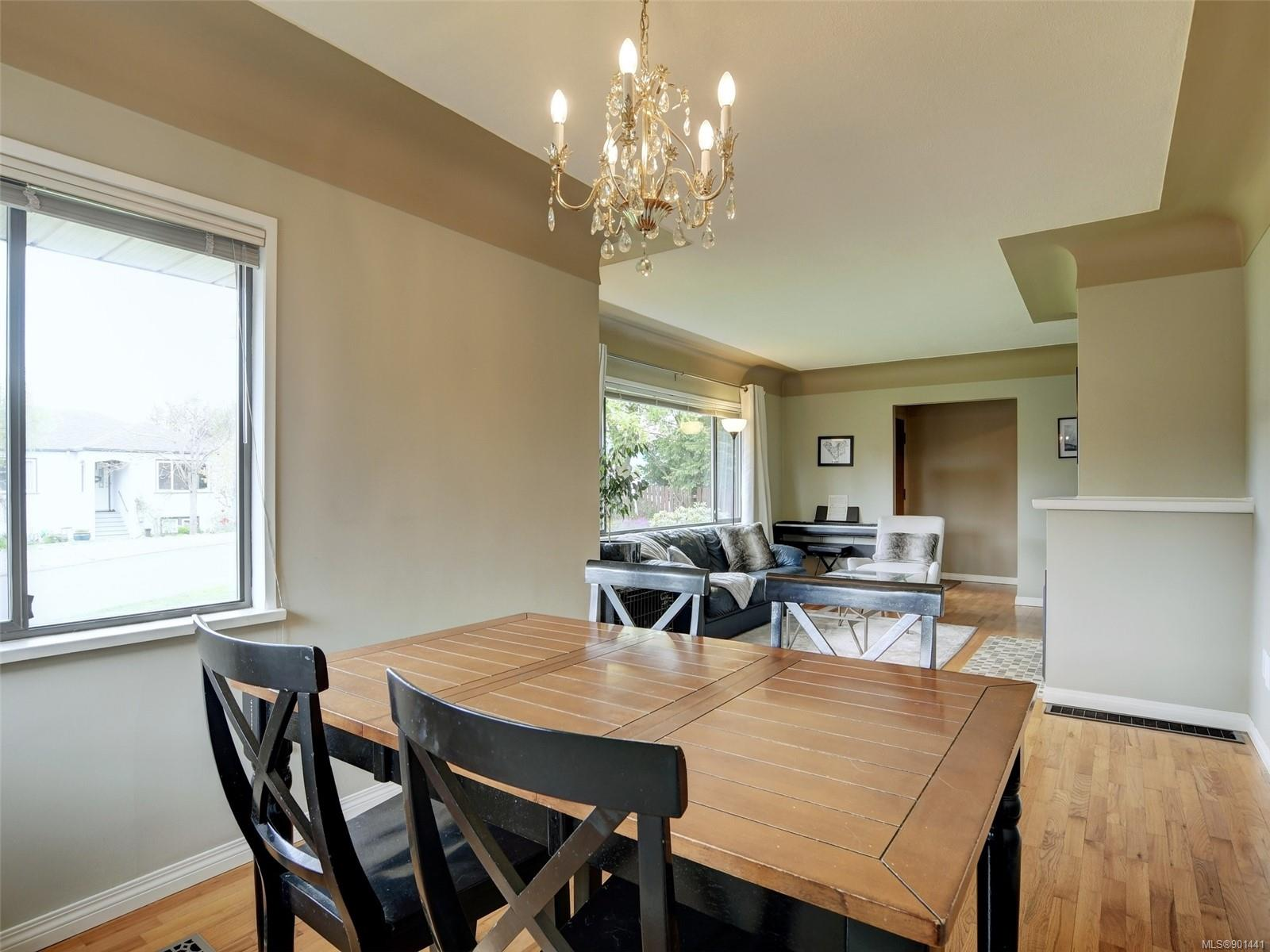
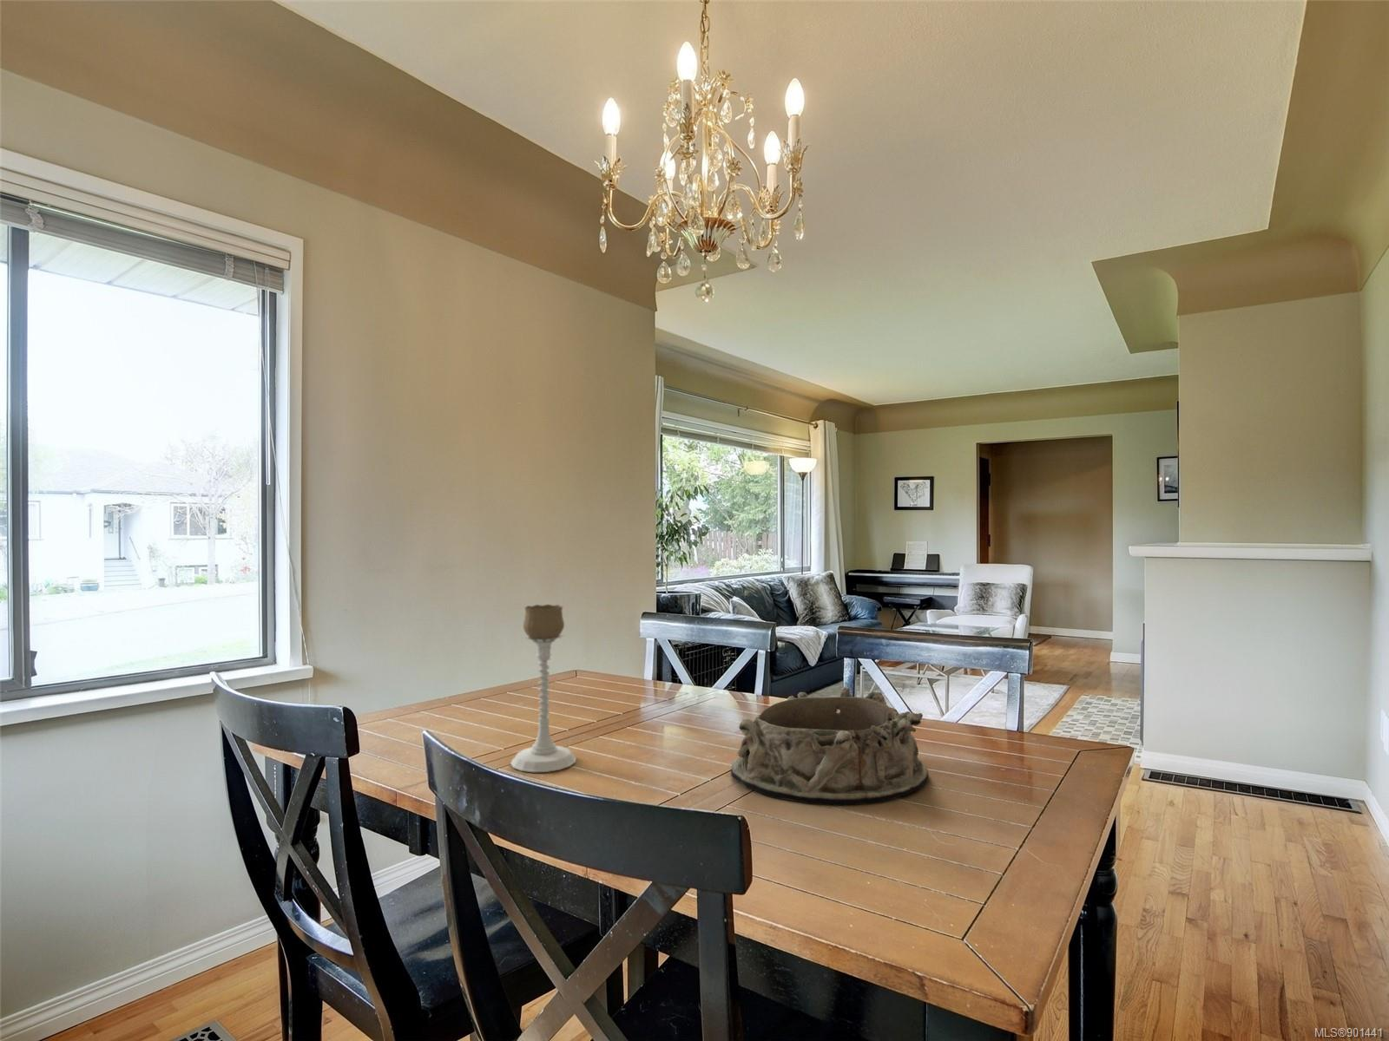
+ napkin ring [731,687,930,806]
+ candle holder [510,604,577,773]
